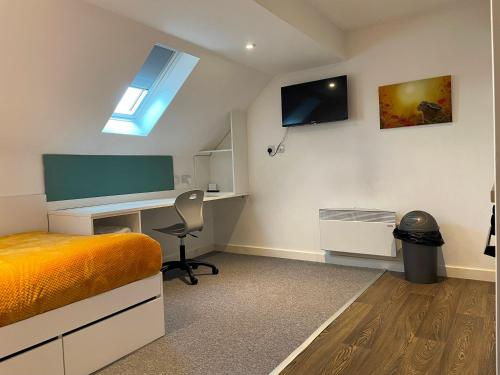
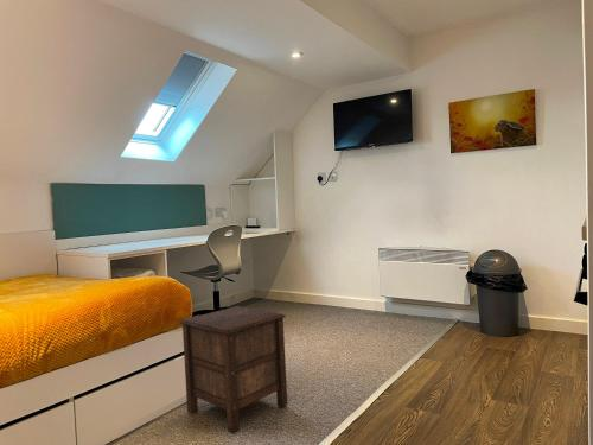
+ nightstand [179,305,288,436]
